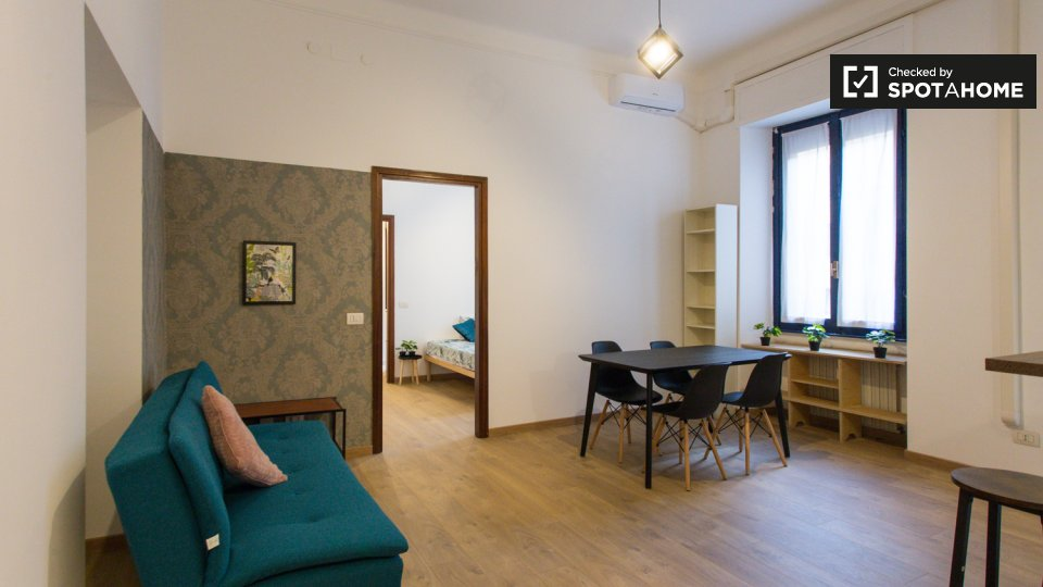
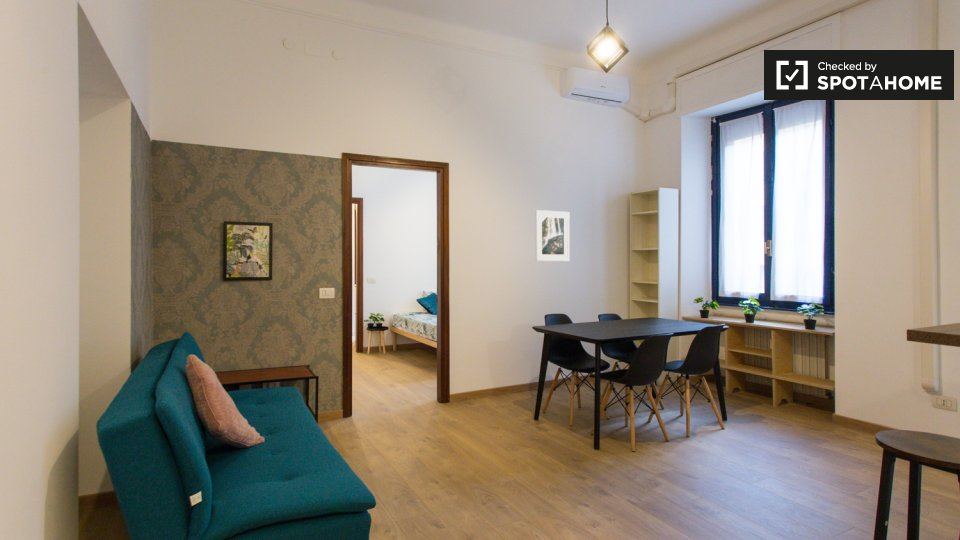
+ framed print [535,209,571,262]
